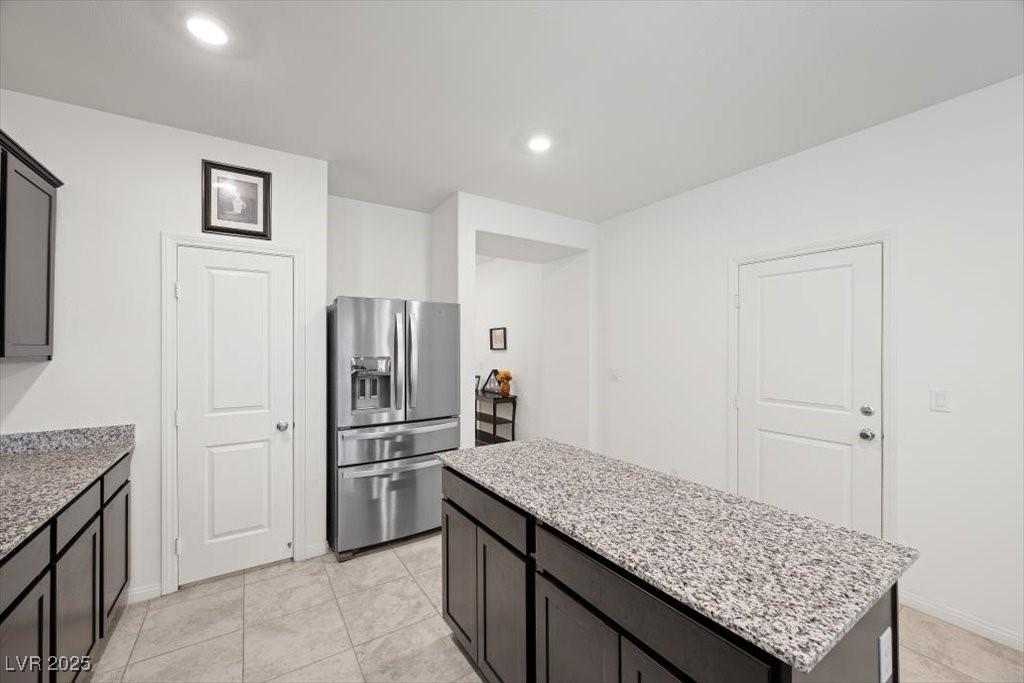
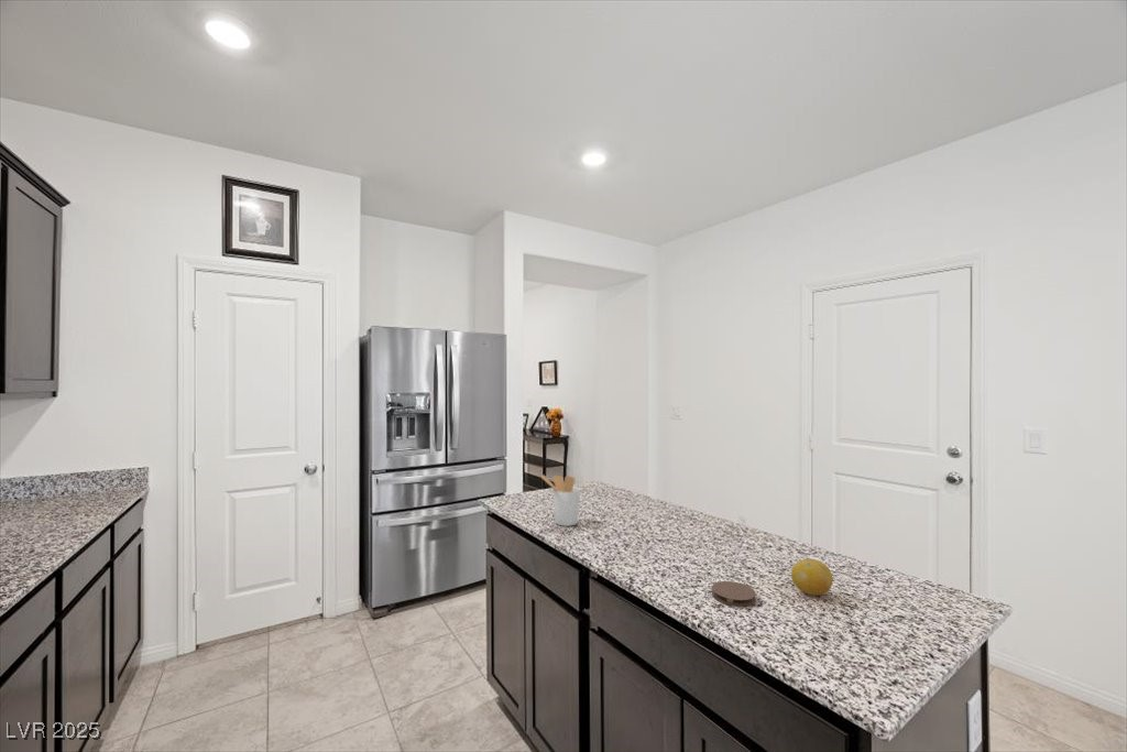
+ fruit [790,557,834,597]
+ coaster [711,580,757,607]
+ utensil holder [540,473,581,527]
